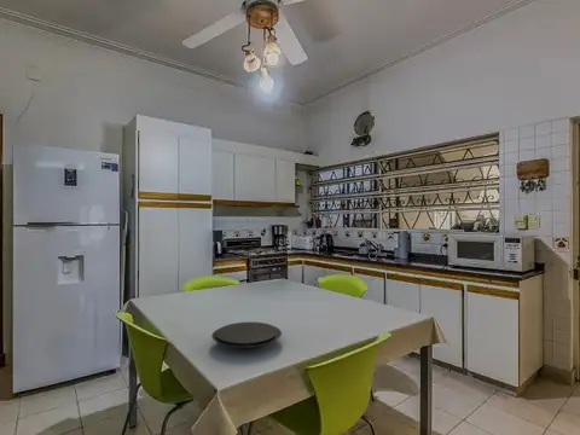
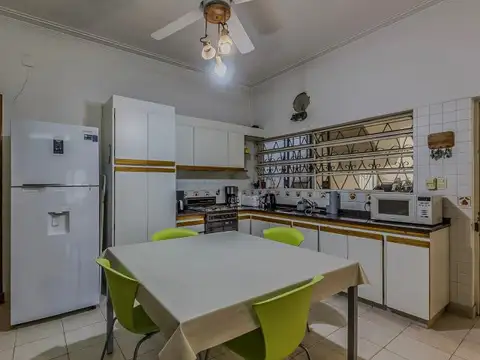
- plate [210,320,283,349]
